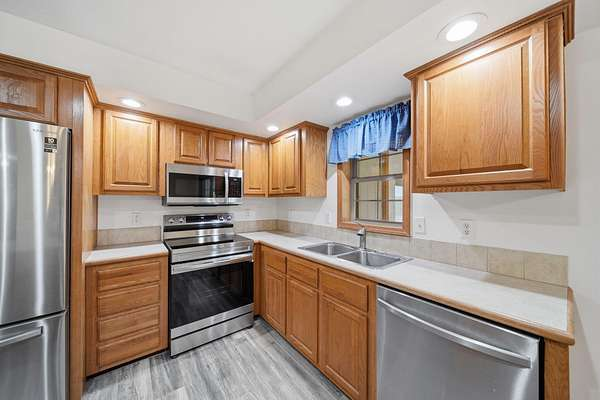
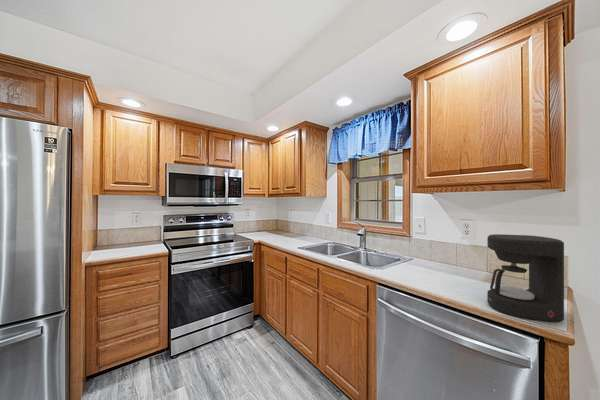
+ coffee maker [486,233,565,323]
